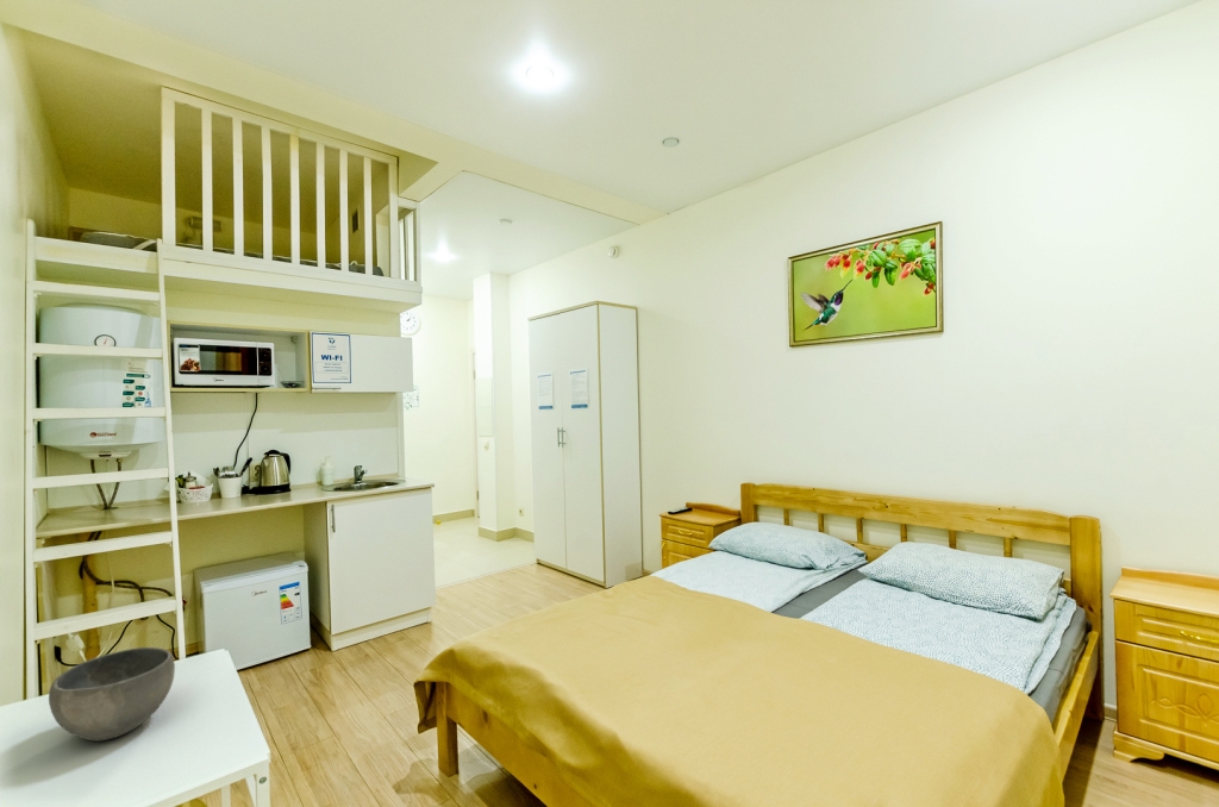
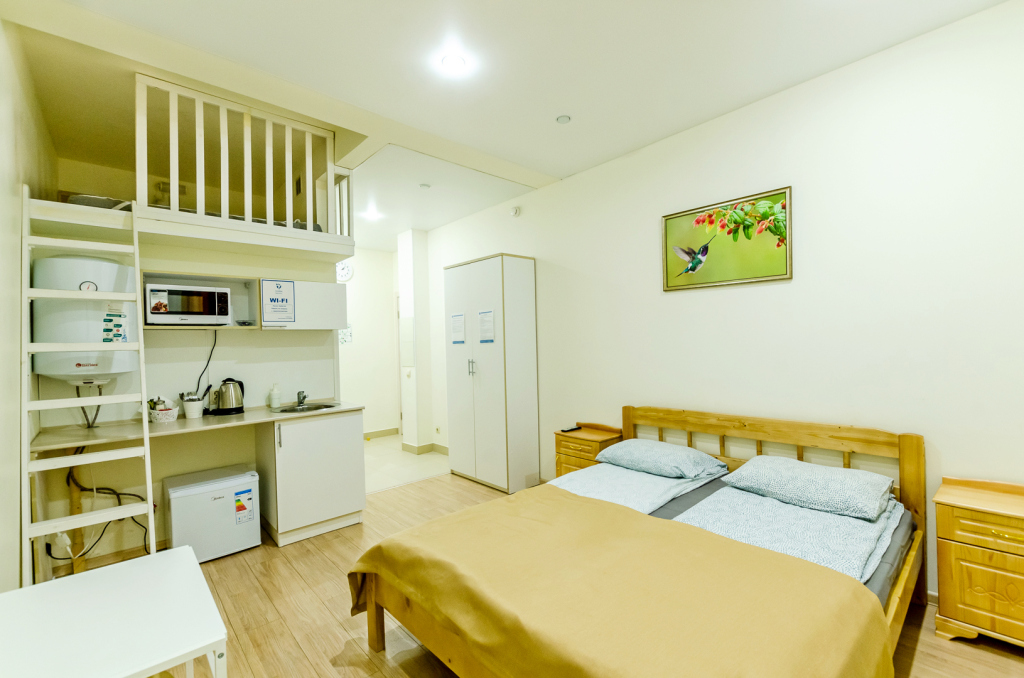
- bowl [48,646,176,743]
